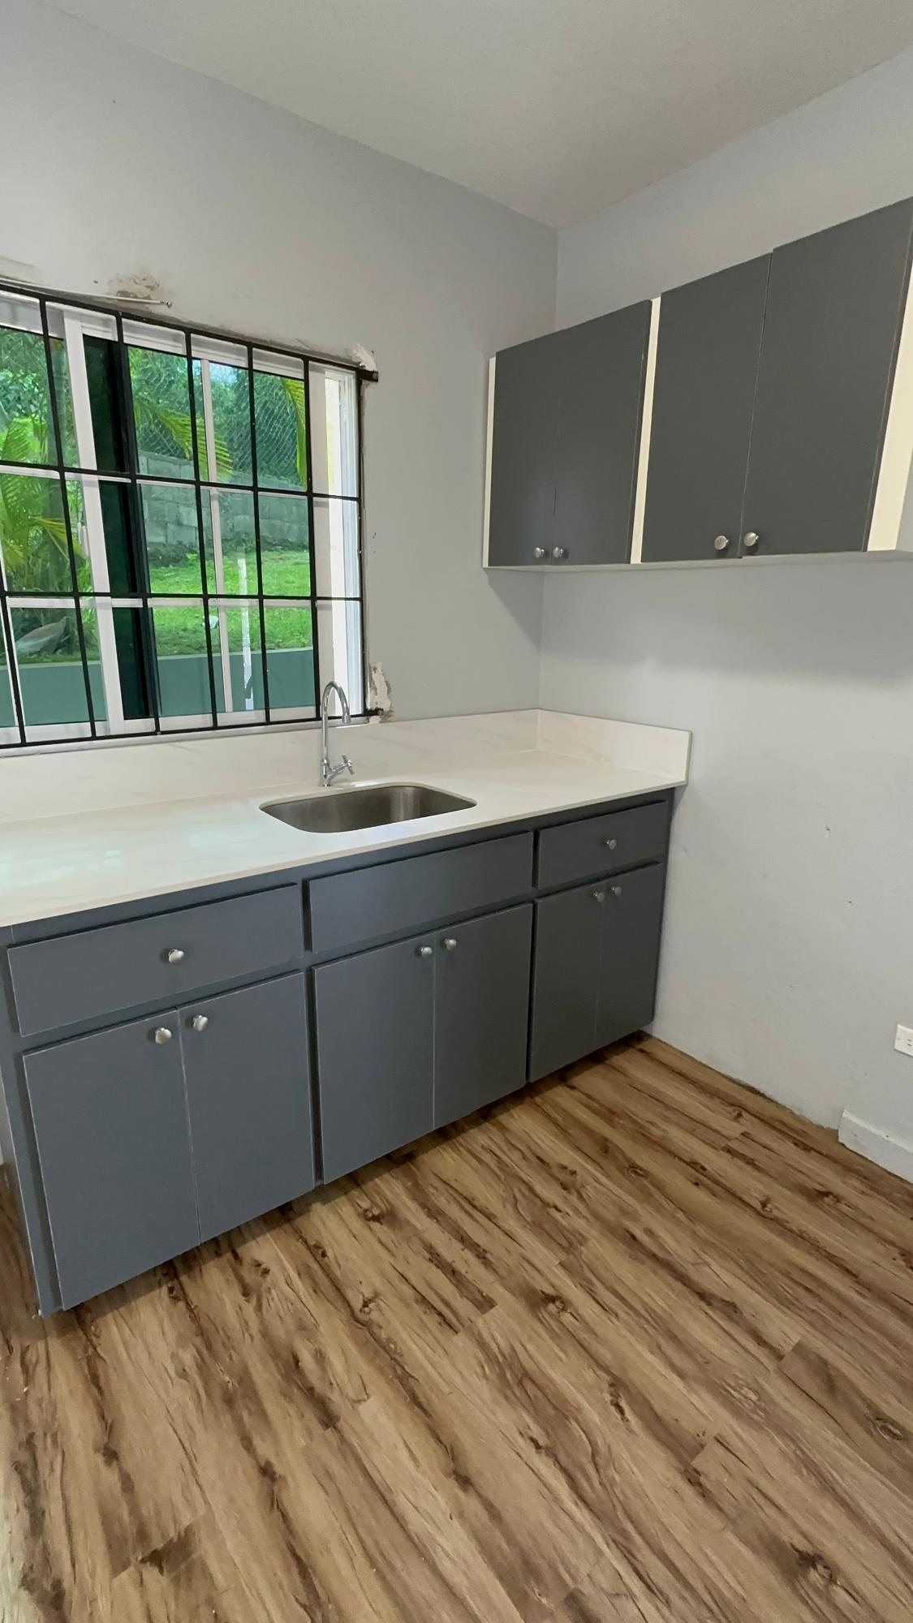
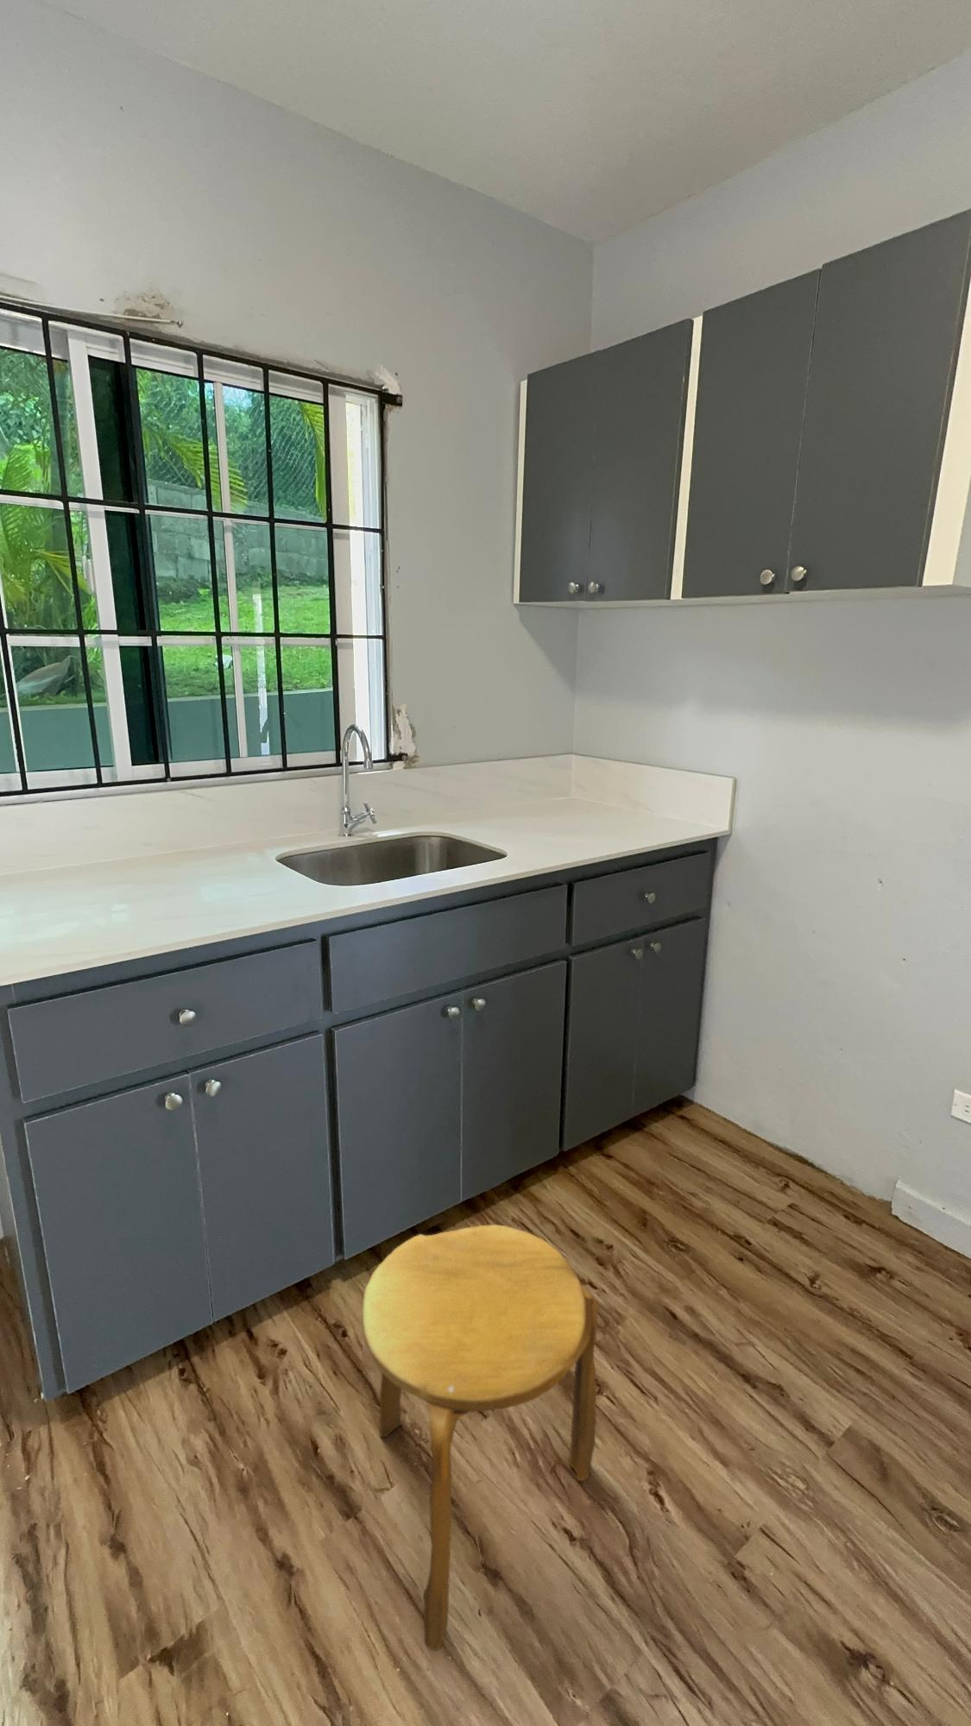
+ stool [360,1223,599,1651]
